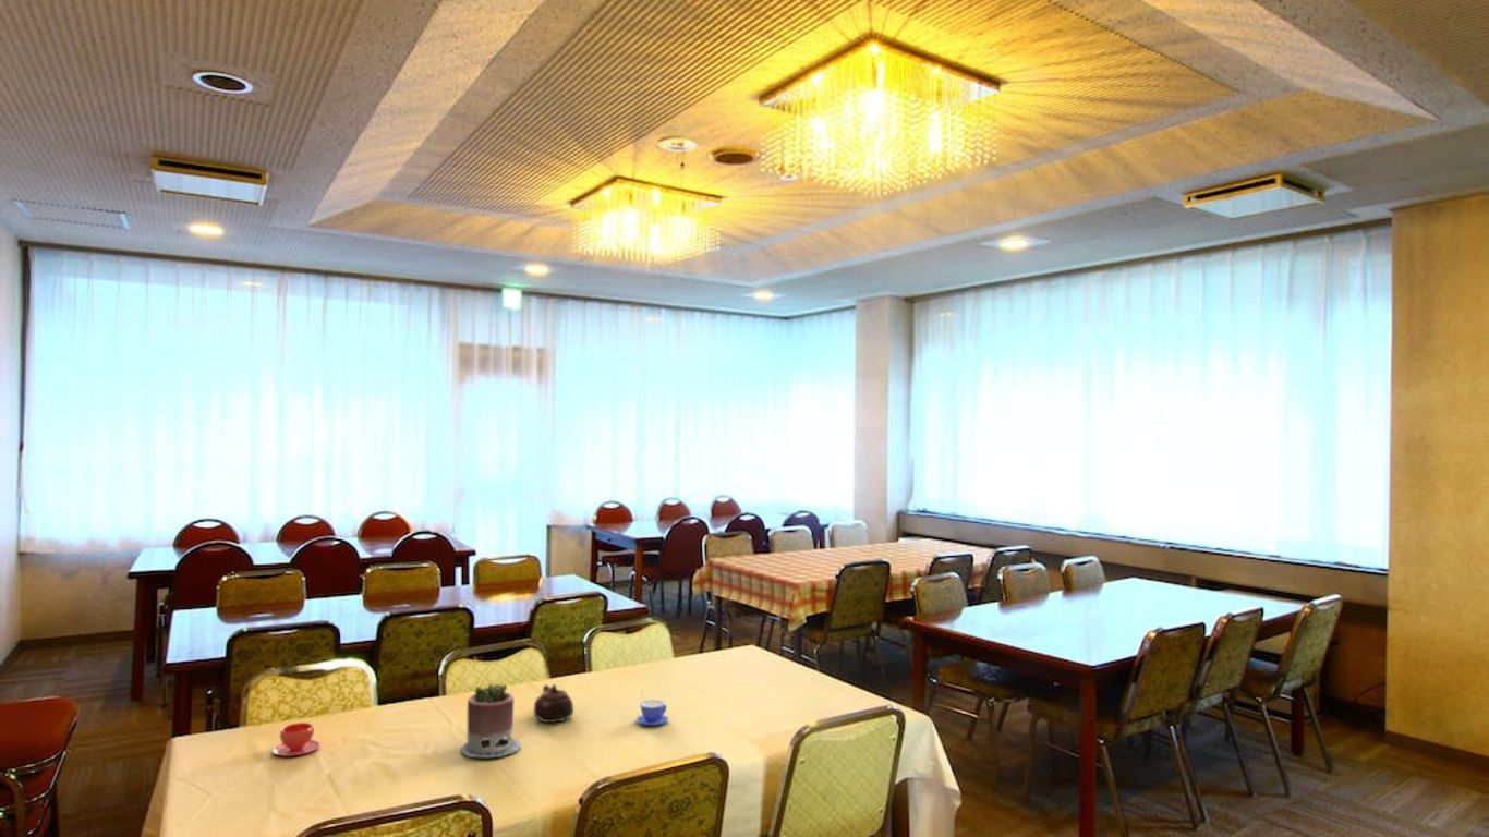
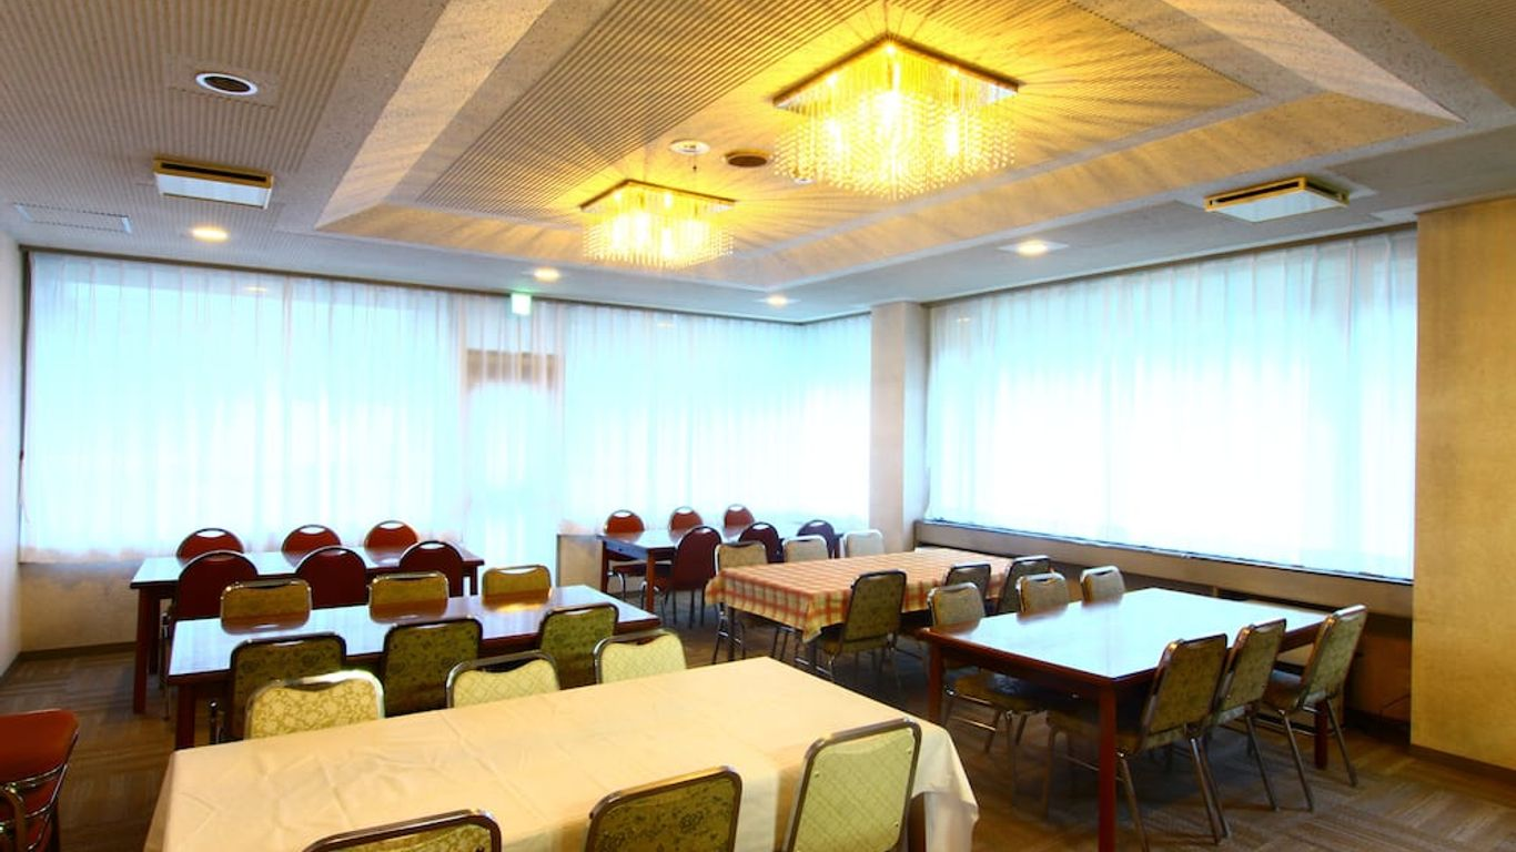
- teacup [634,700,669,726]
- succulent planter [460,682,522,759]
- teacup [271,721,322,757]
- teapot [533,683,574,724]
